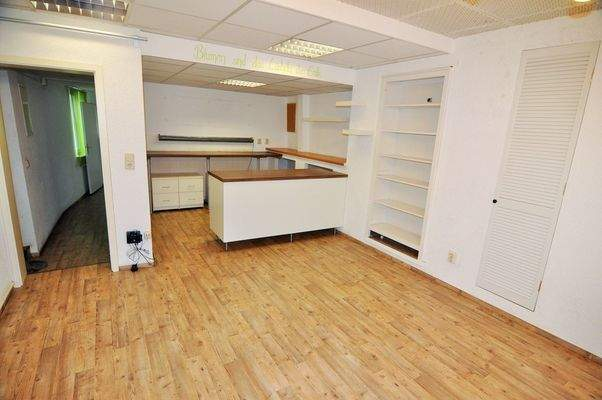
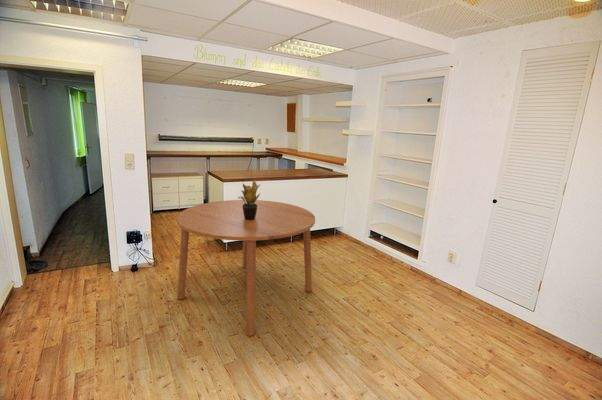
+ dining table [176,199,316,337]
+ potted plant [237,180,261,220]
